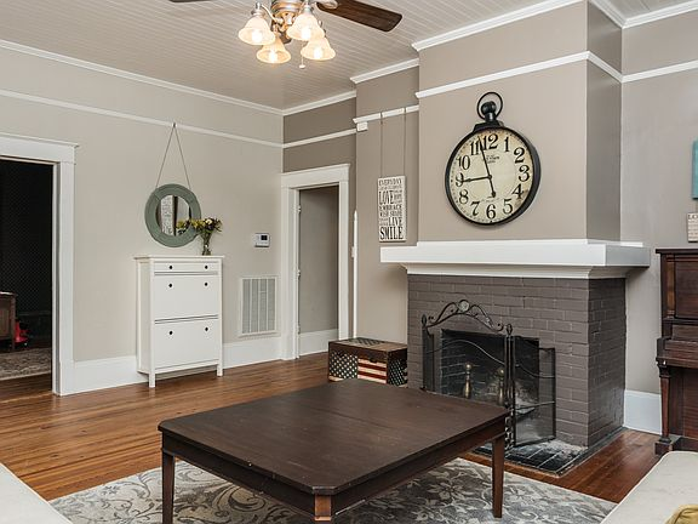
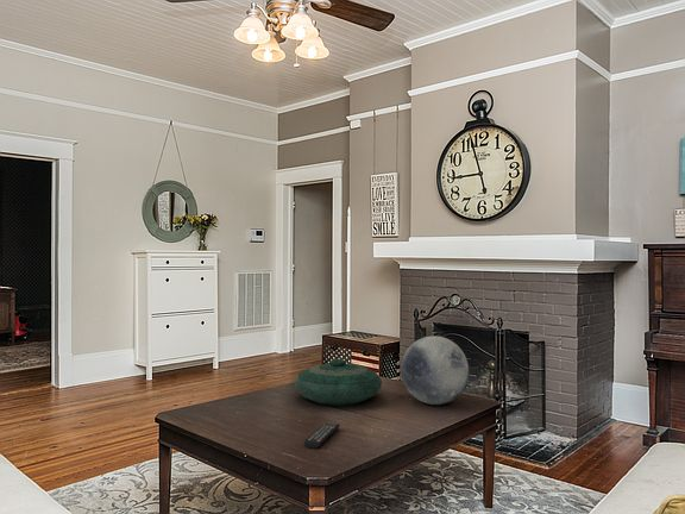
+ remote control [303,422,341,450]
+ decorative bowl [294,358,383,407]
+ decorative orb [400,334,470,406]
